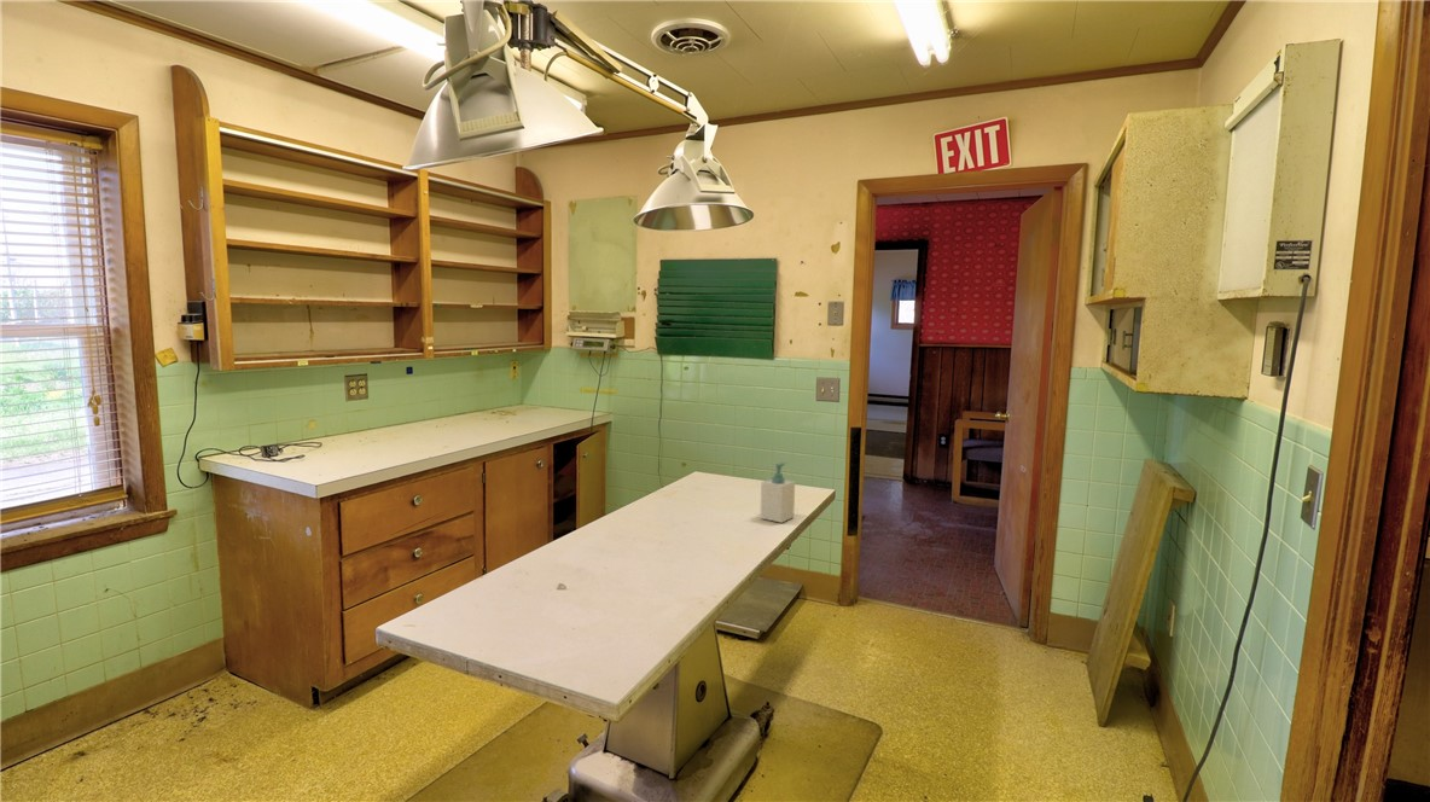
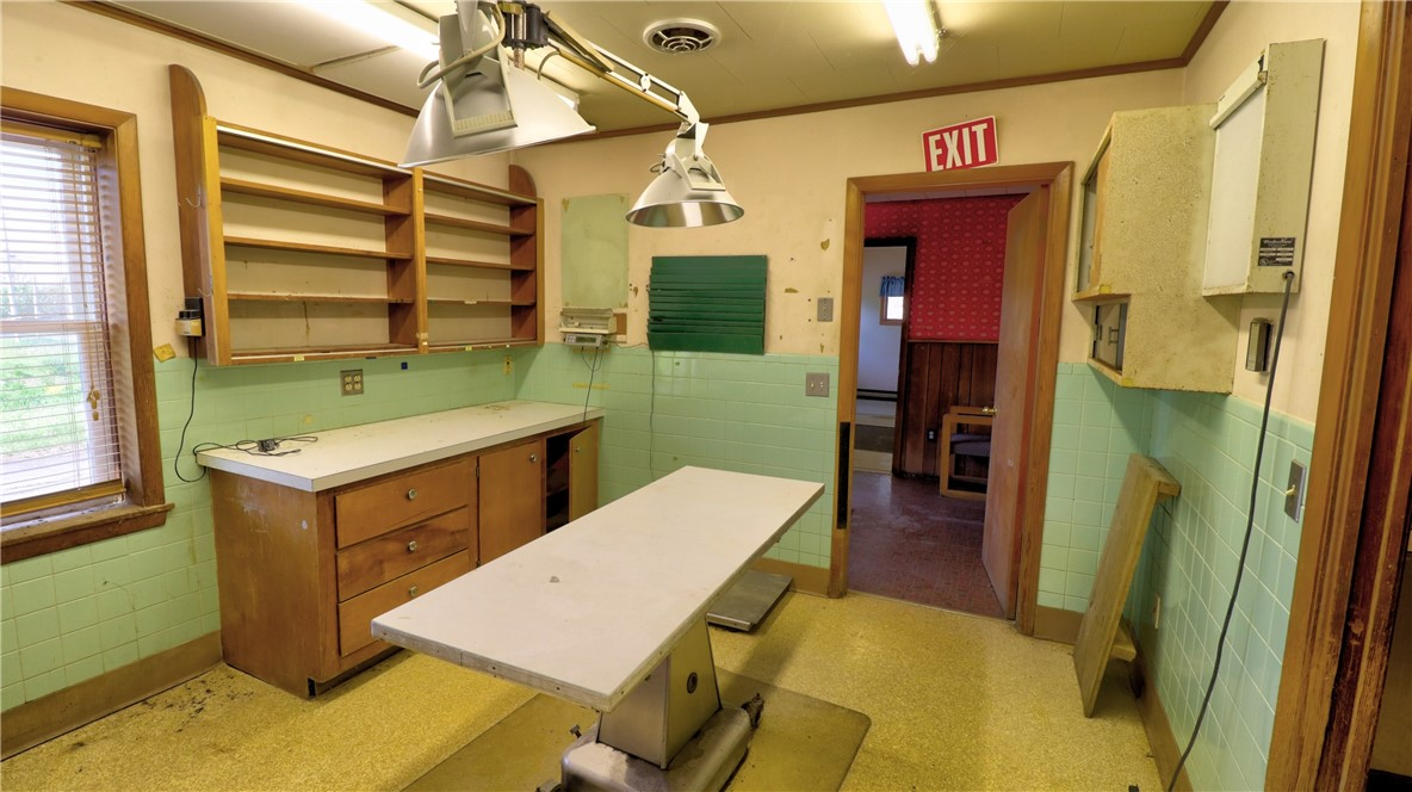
- soap bottle [758,461,796,524]
